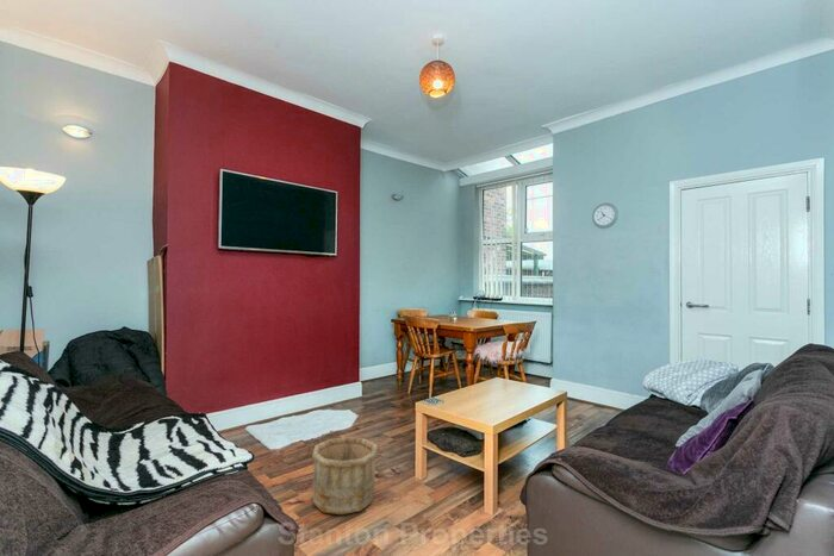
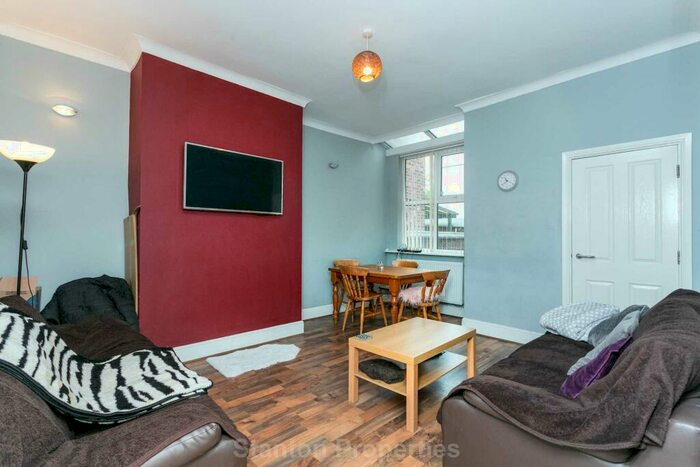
- wooden bucket [311,436,379,516]
